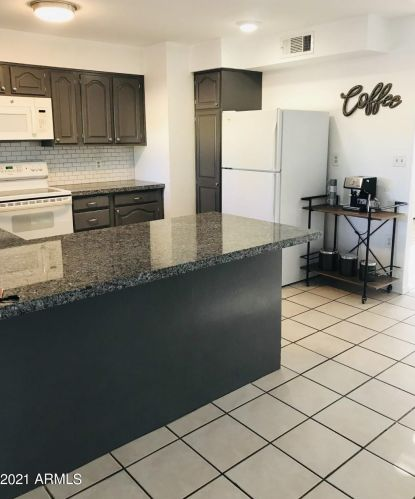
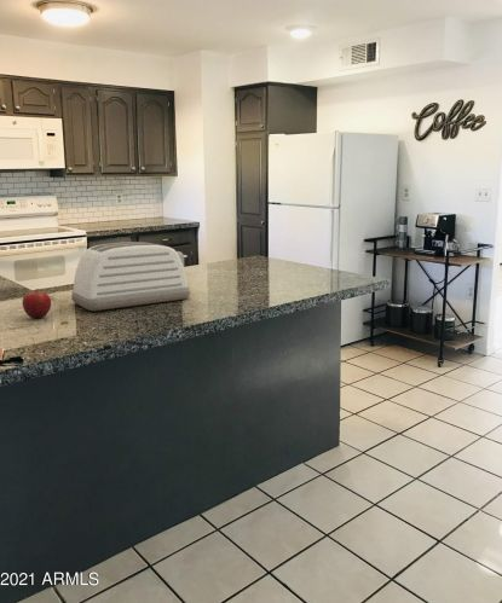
+ toaster [70,240,191,312]
+ fruit [22,288,52,320]
